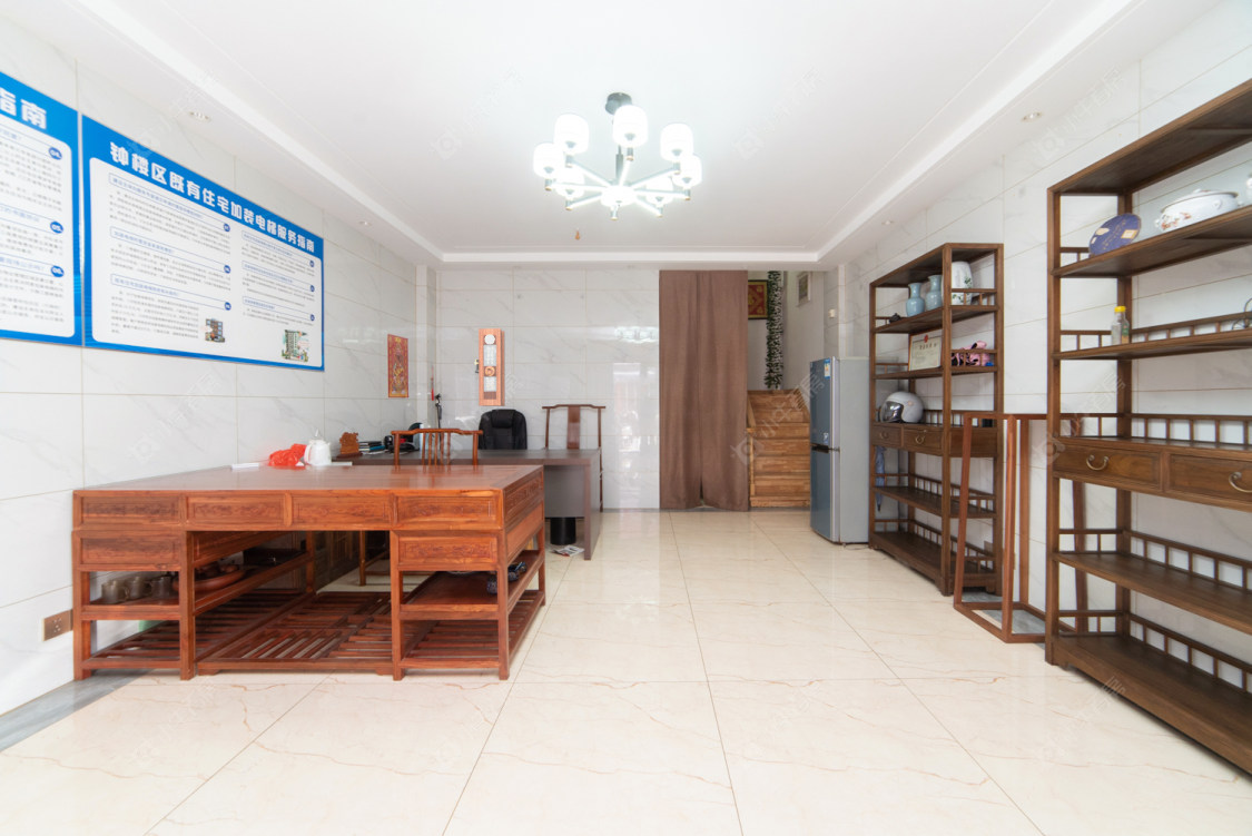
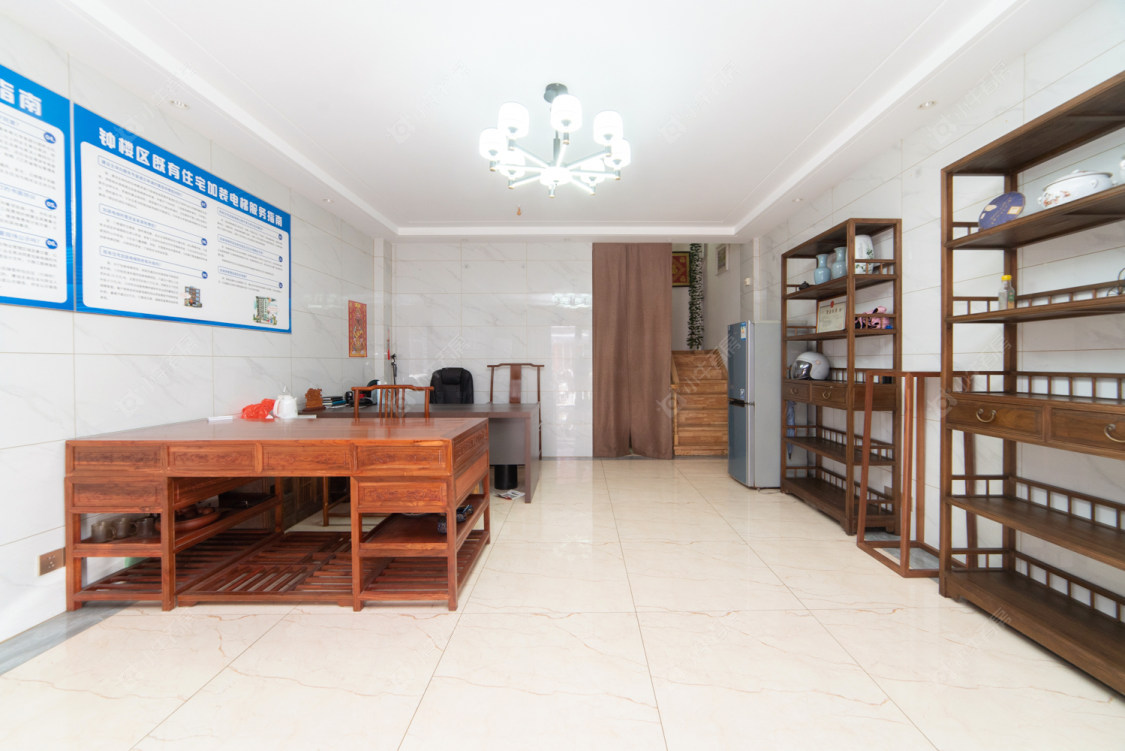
- pendulum clock [473,327,506,407]
